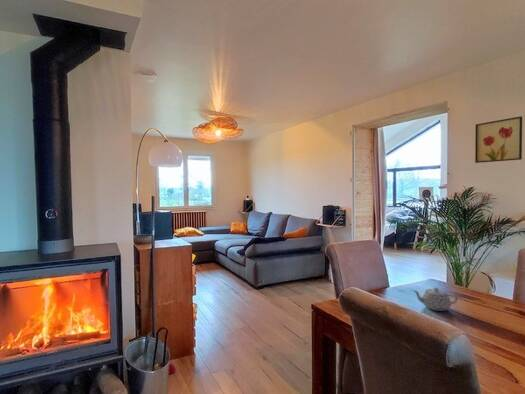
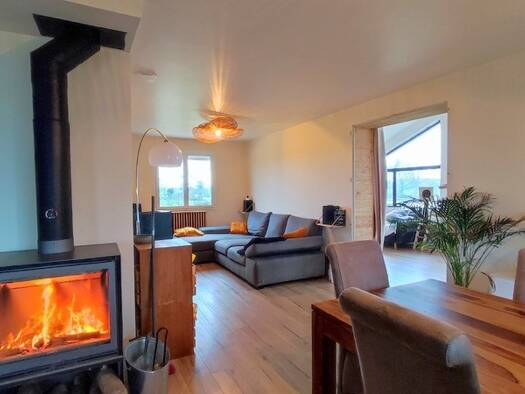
- wall art [474,115,523,164]
- teapot [411,286,459,312]
